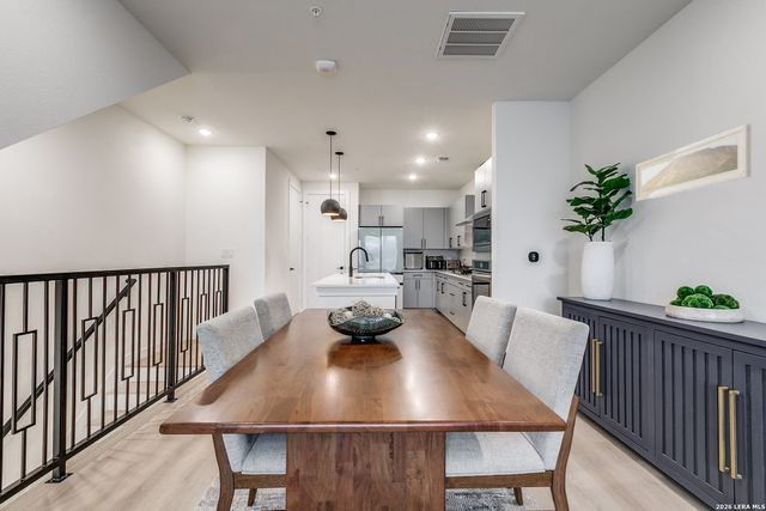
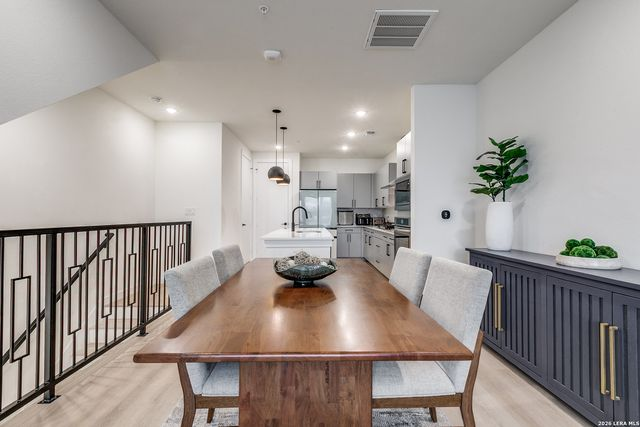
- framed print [634,123,752,202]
